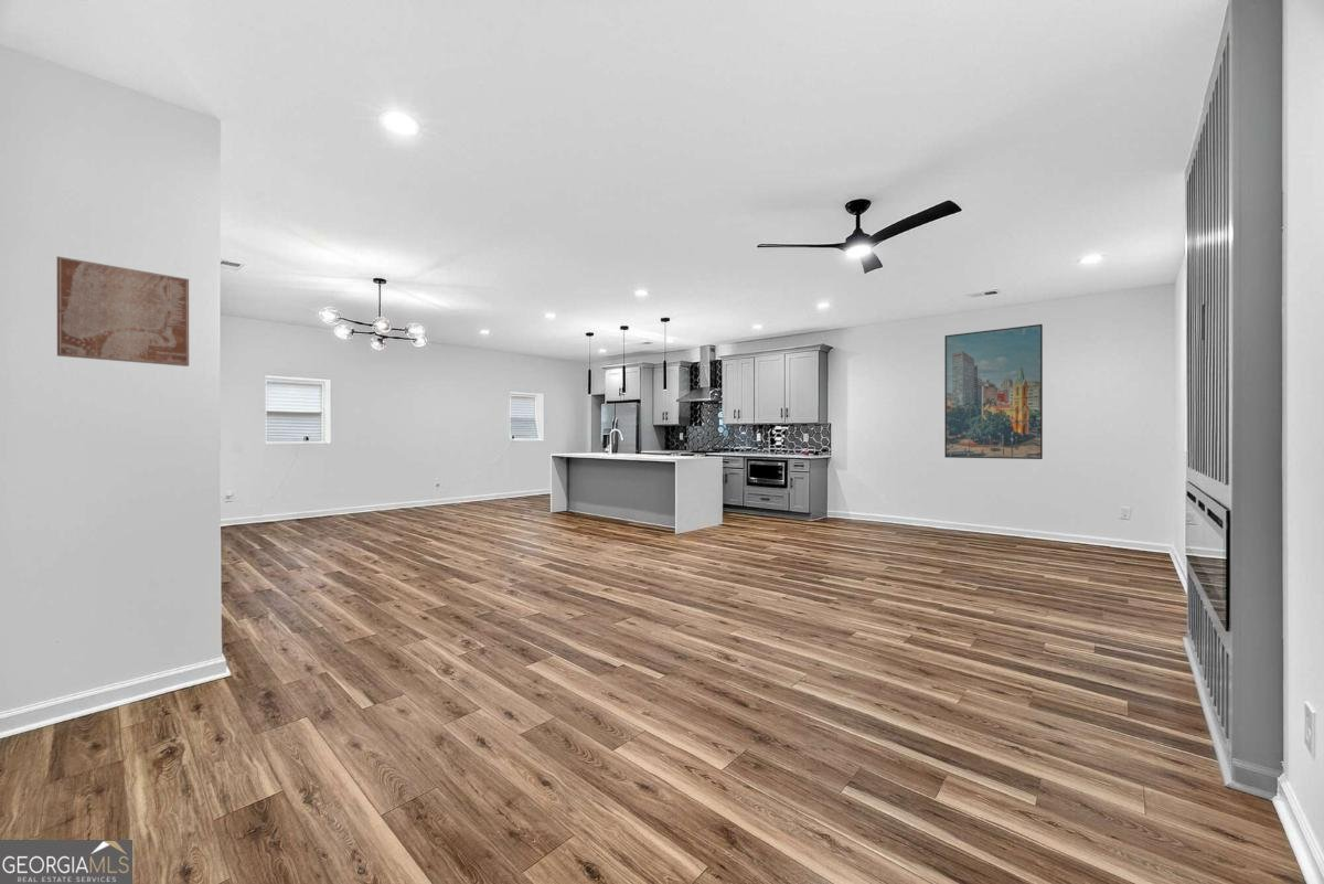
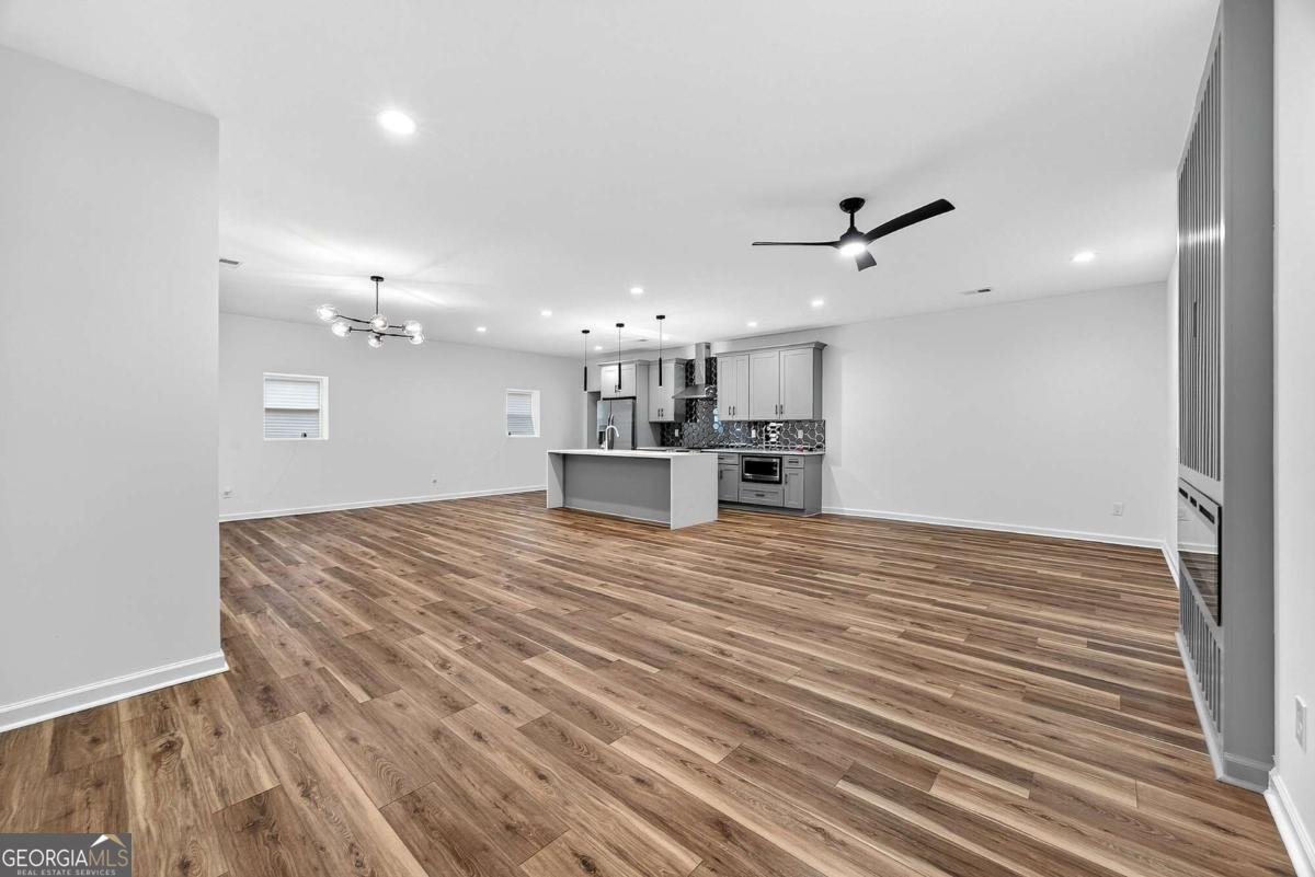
- wall art [56,255,190,368]
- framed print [943,323,1044,460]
